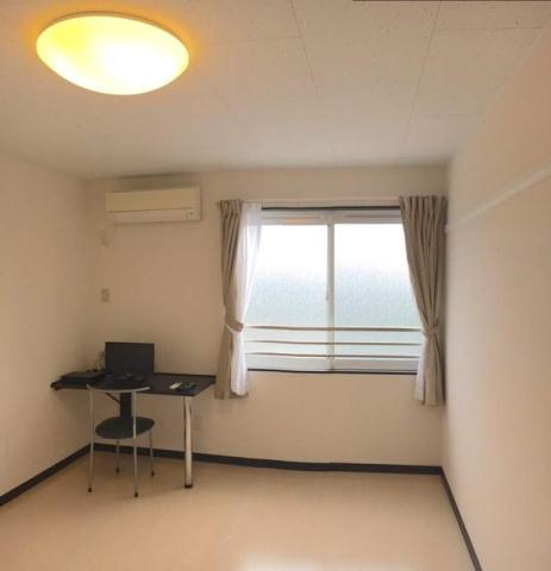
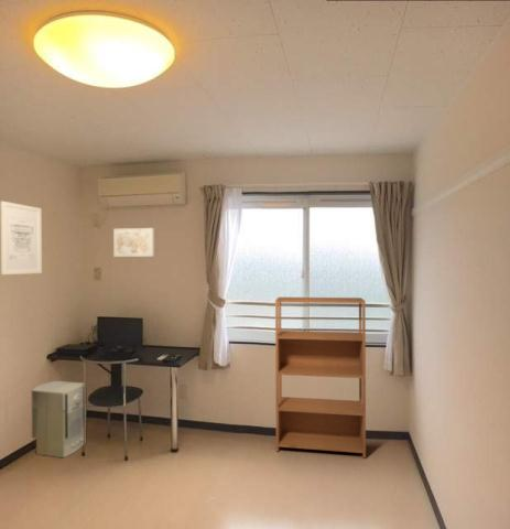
+ bookshelf [274,296,367,460]
+ air purifier [31,380,86,458]
+ wall art [112,227,155,258]
+ wall art [0,199,43,276]
